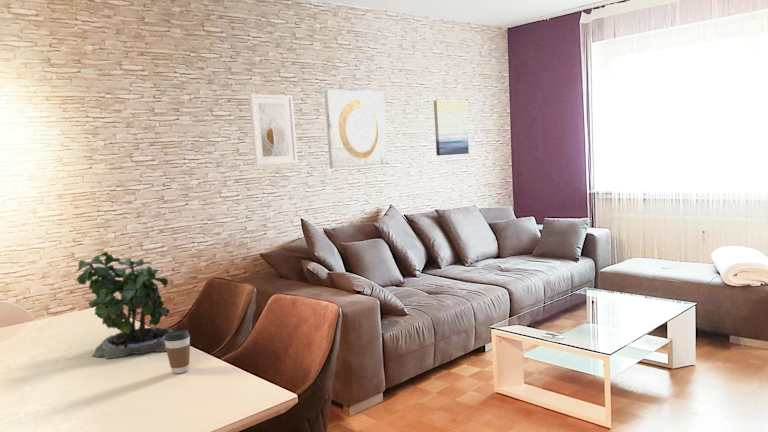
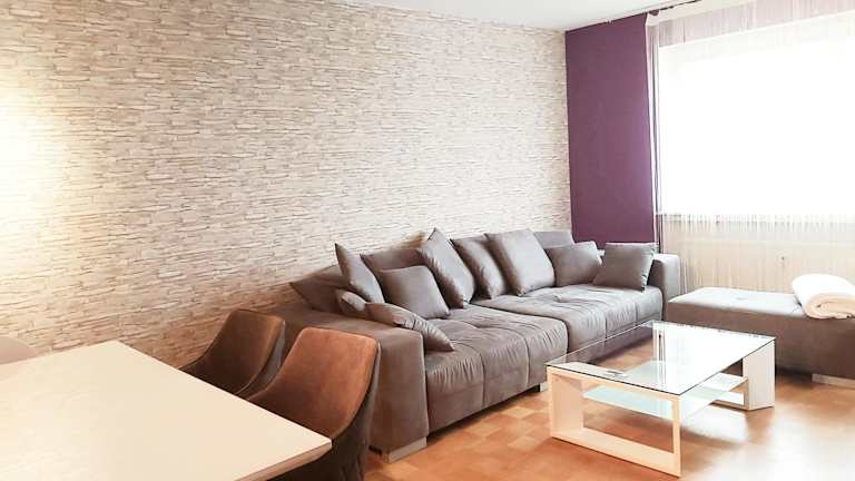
- wall art [323,89,389,169]
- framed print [248,93,298,167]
- potted plant [75,245,174,360]
- wall art [433,99,470,156]
- coffee cup [164,329,191,374]
